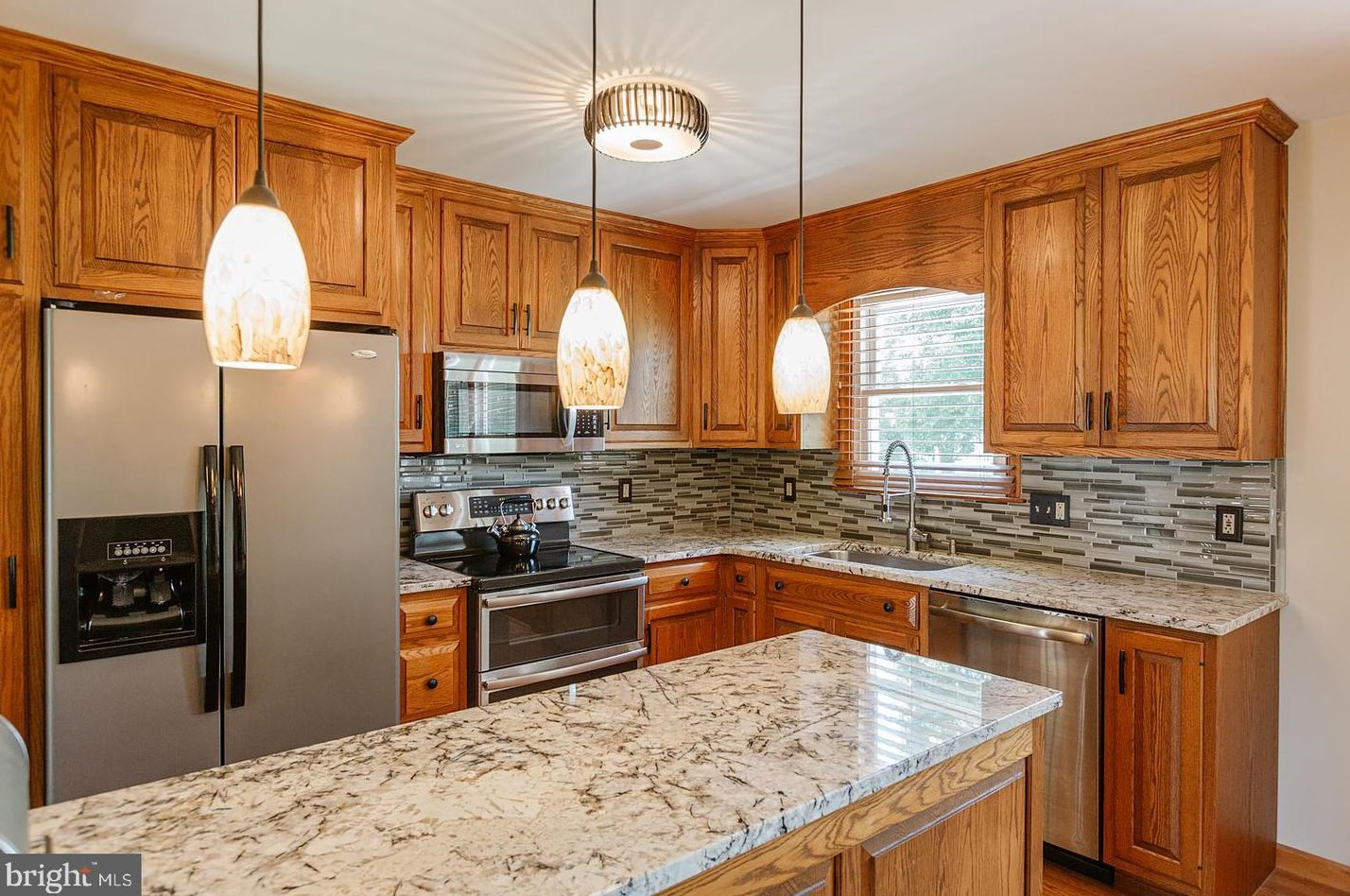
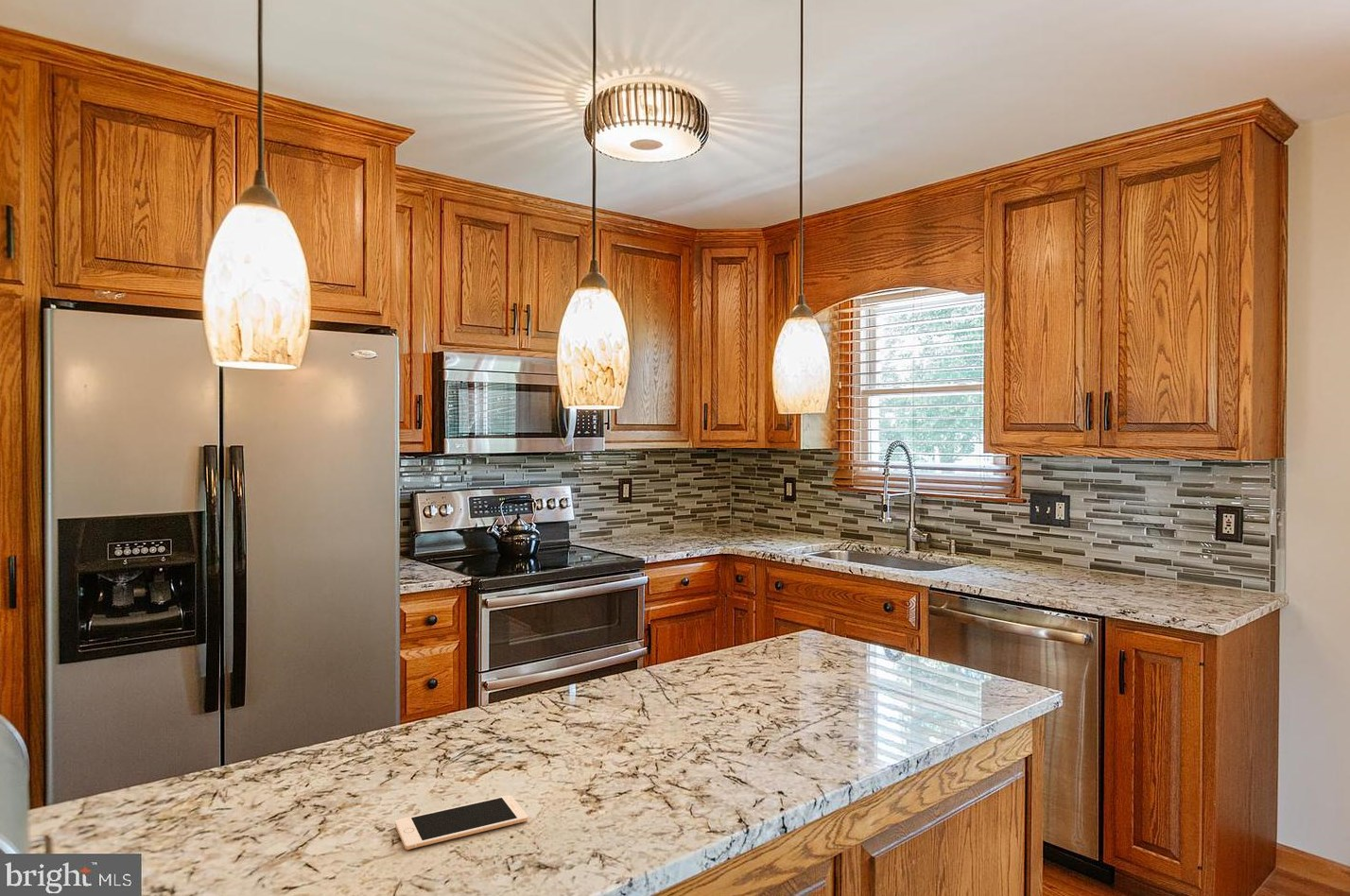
+ cell phone [394,794,528,851]
